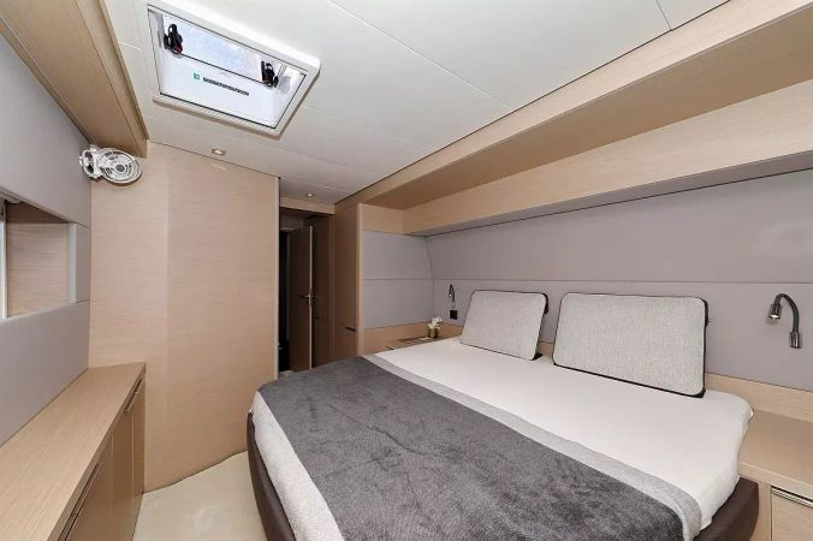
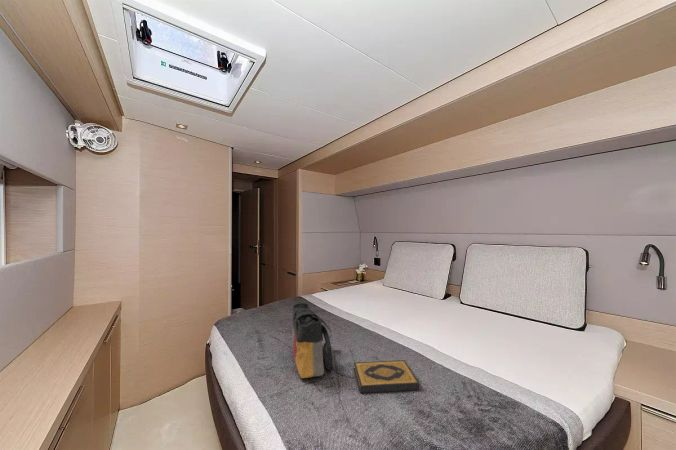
+ tote bag [291,302,334,379]
+ hardback book [353,359,421,394]
